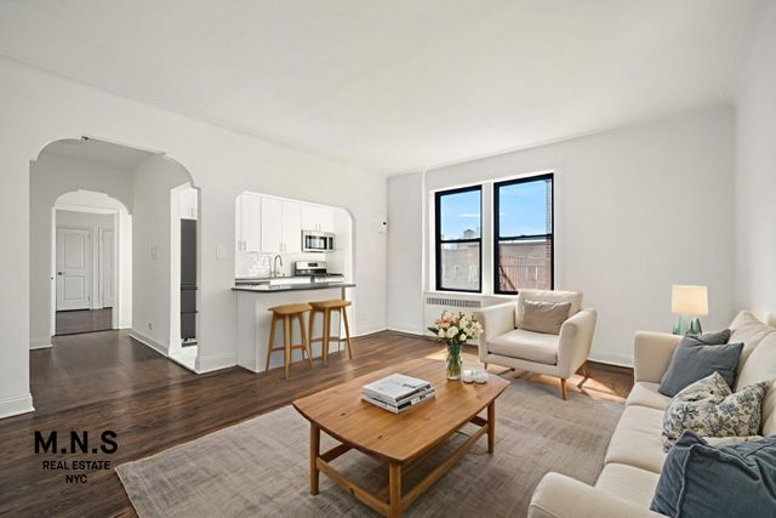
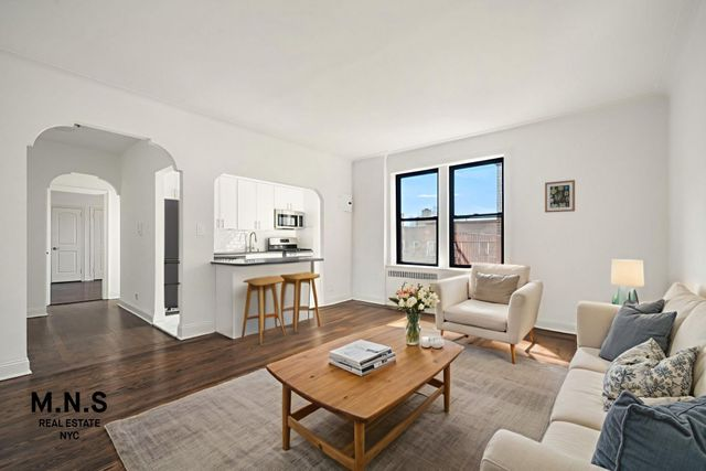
+ wall art [544,179,576,214]
